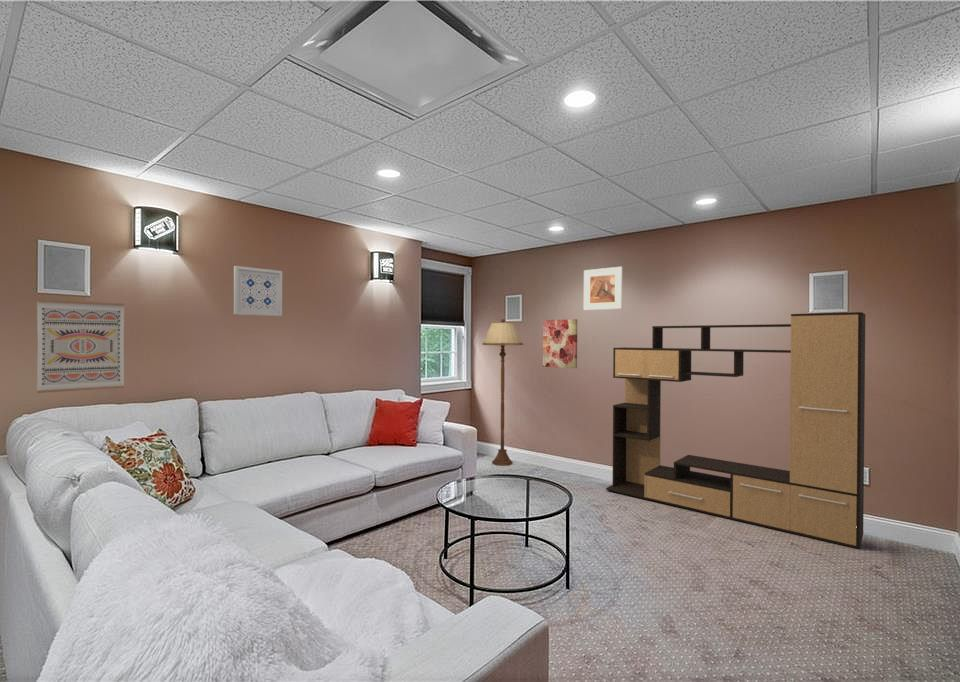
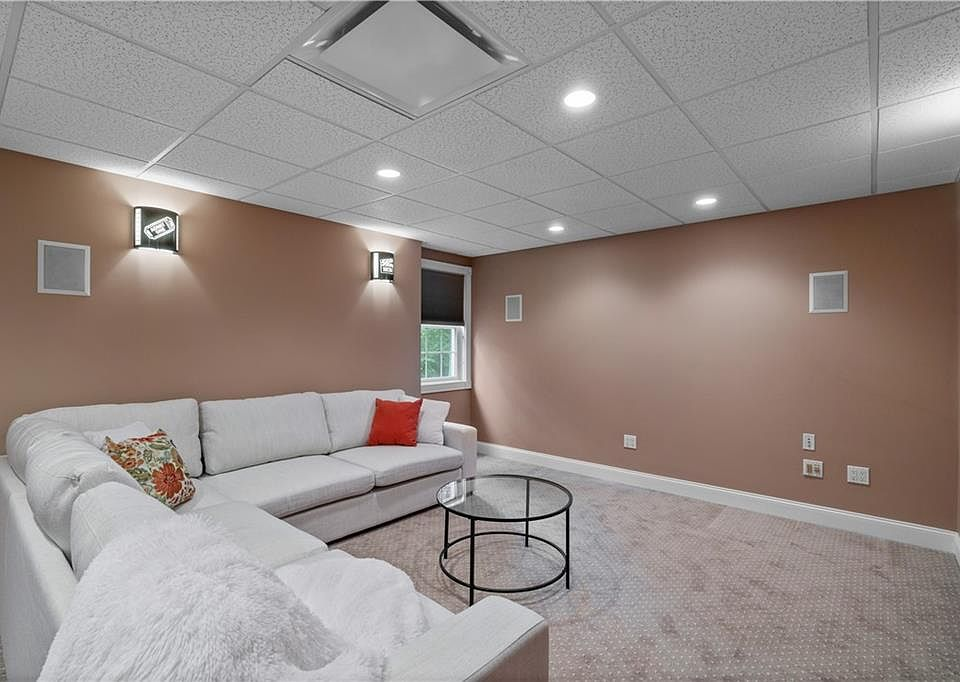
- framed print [583,266,623,311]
- wall art [233,265,283,317]
- wall art [542,318,578,369]
- wall art [36,299,125,394]
- media console [605,311,867,550]
- floor lamp [481,318,524,467]
